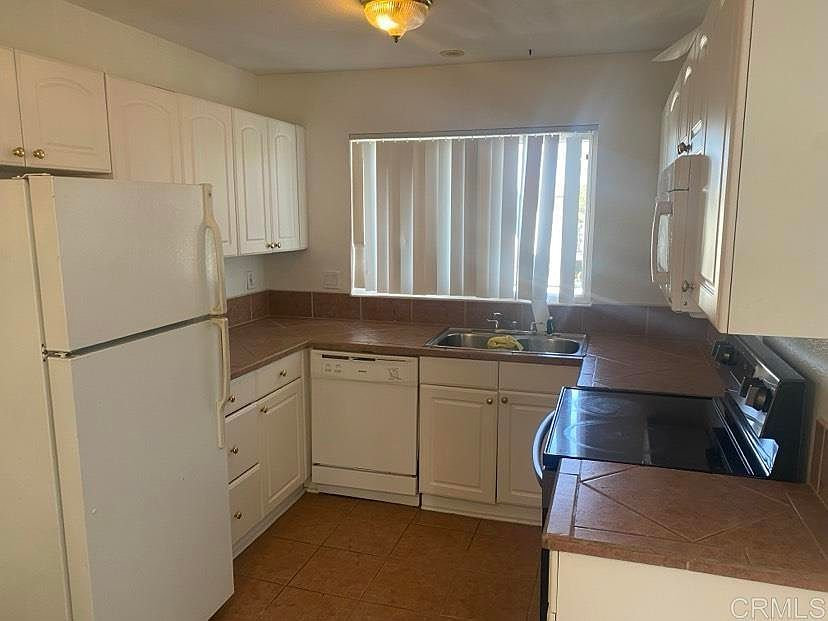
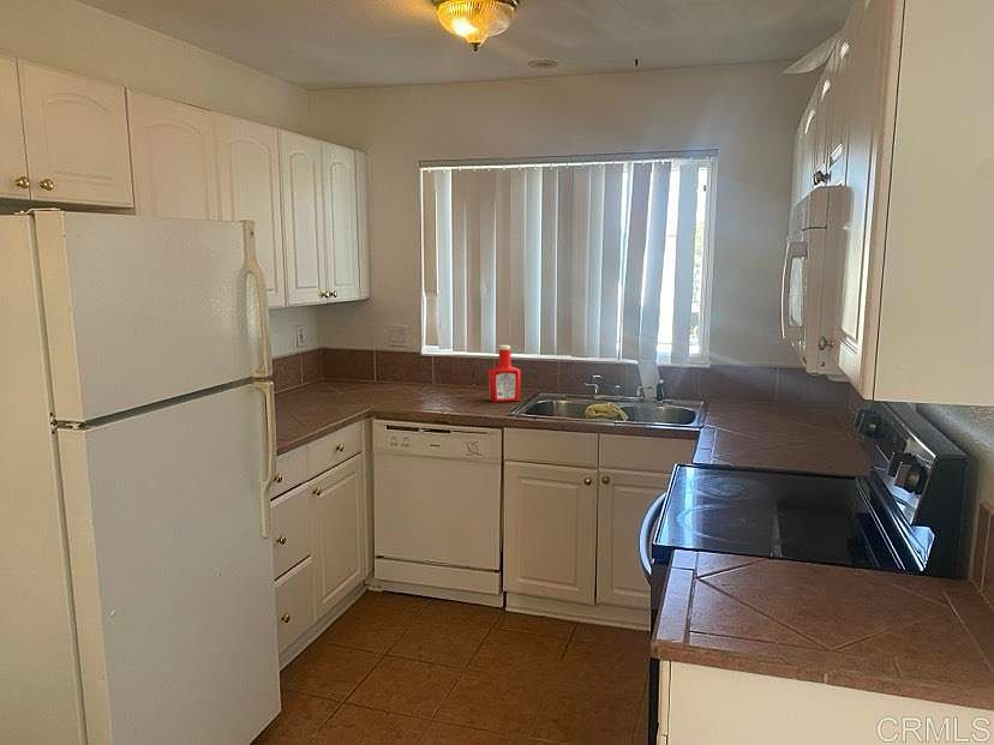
+ soap bottle [487,344,521,403]
